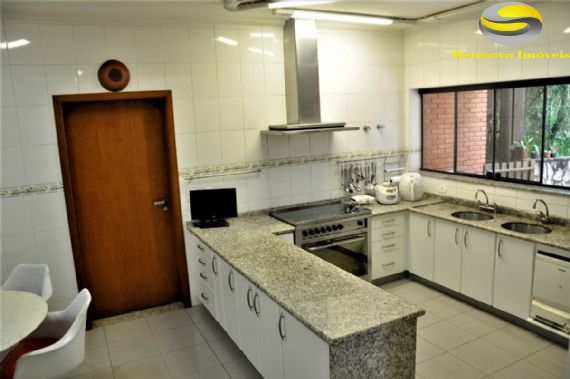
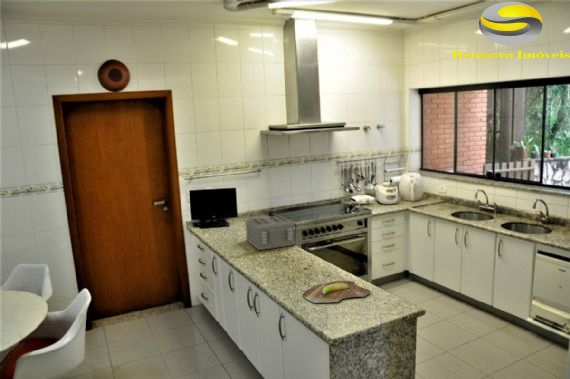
+ cutting board [301,280,371,304]
+ toaster [245,215,297,251]
